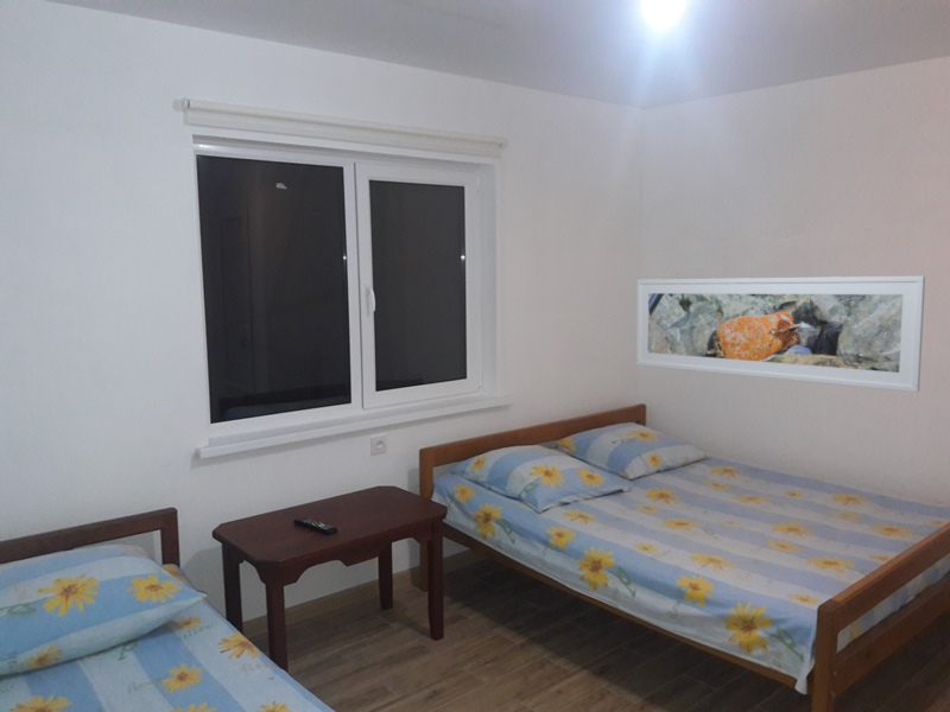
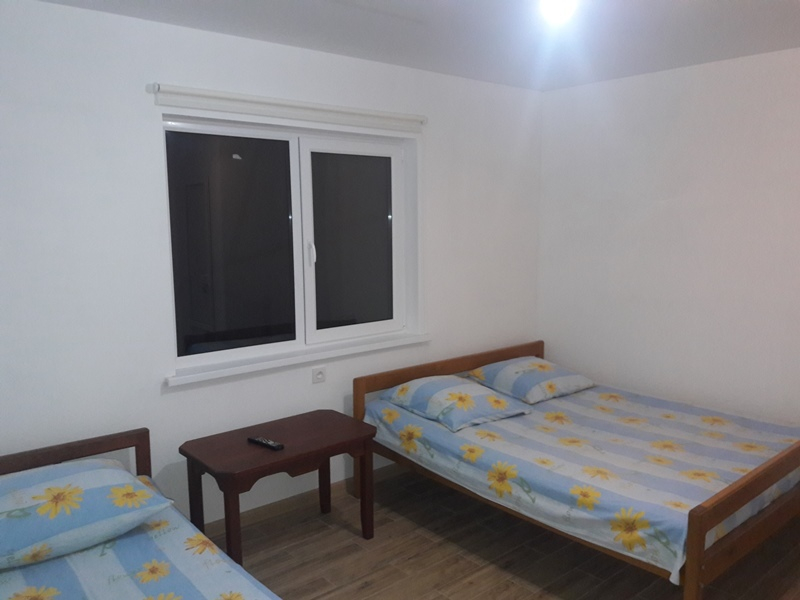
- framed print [635,275,926,393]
